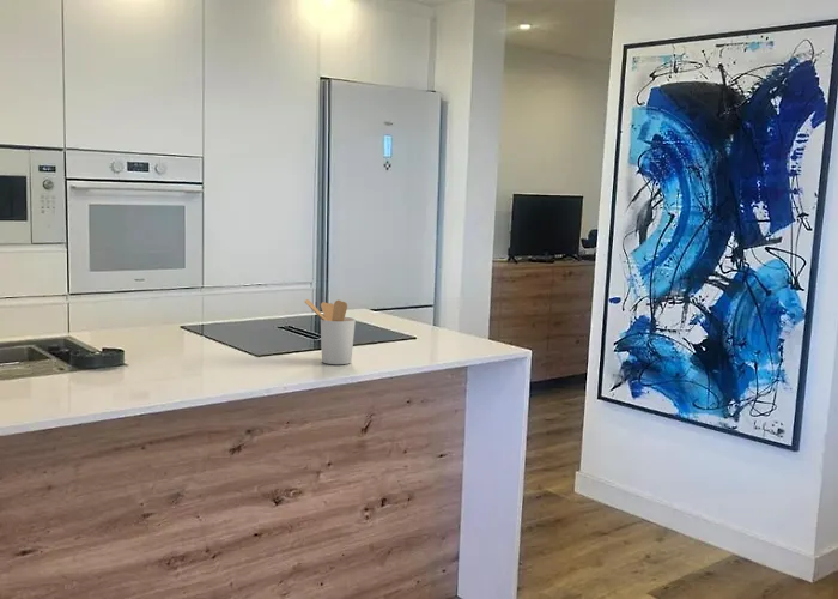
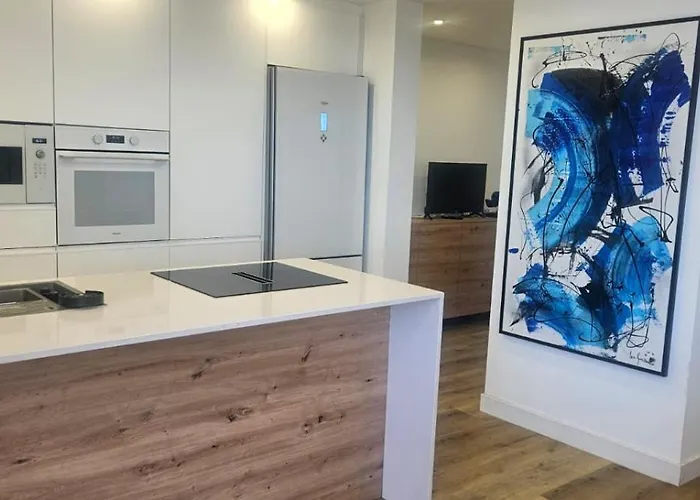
- utensil holder [304,298,357,365]
